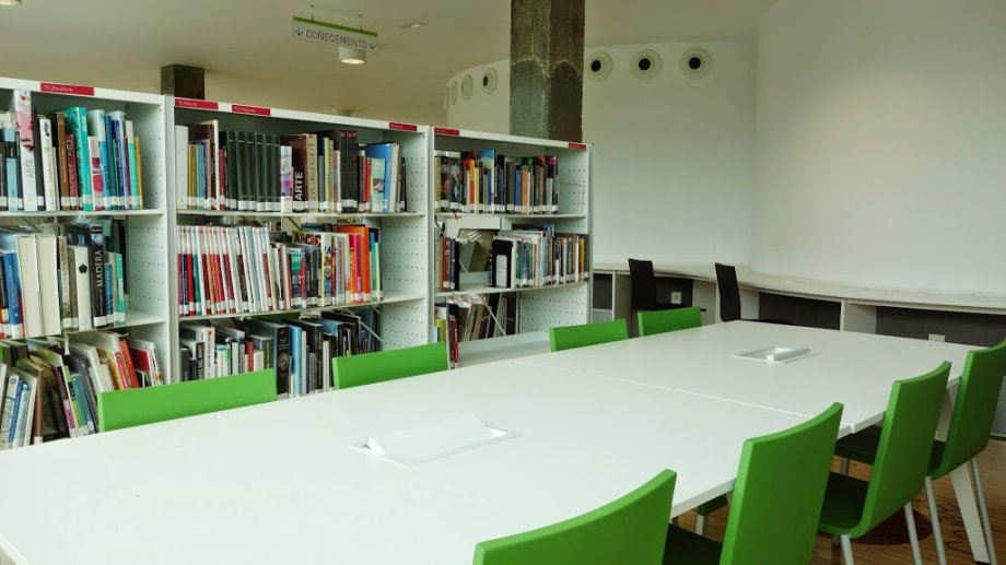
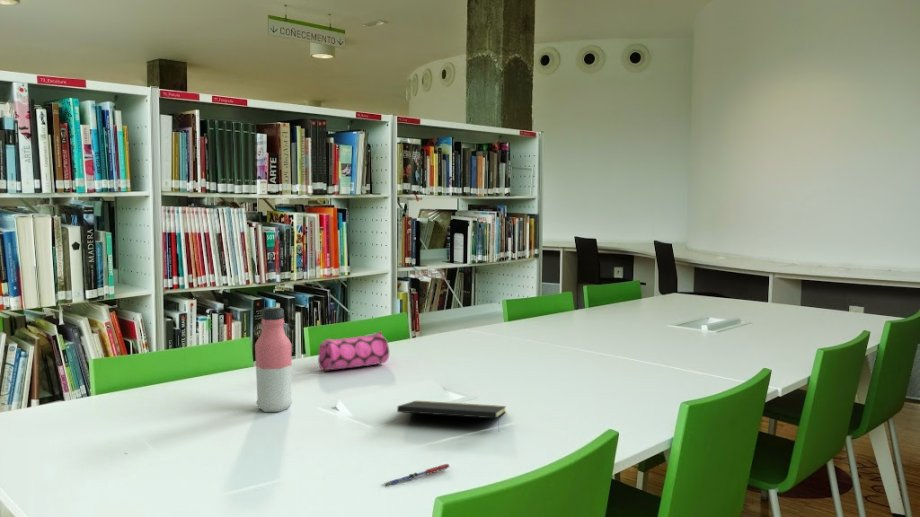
+ pencil case [317,330,390,372]
+ water bottle [254,306,293,413]
+ pen [382,463,450,487]
+ notepad [396,400,507,432]
